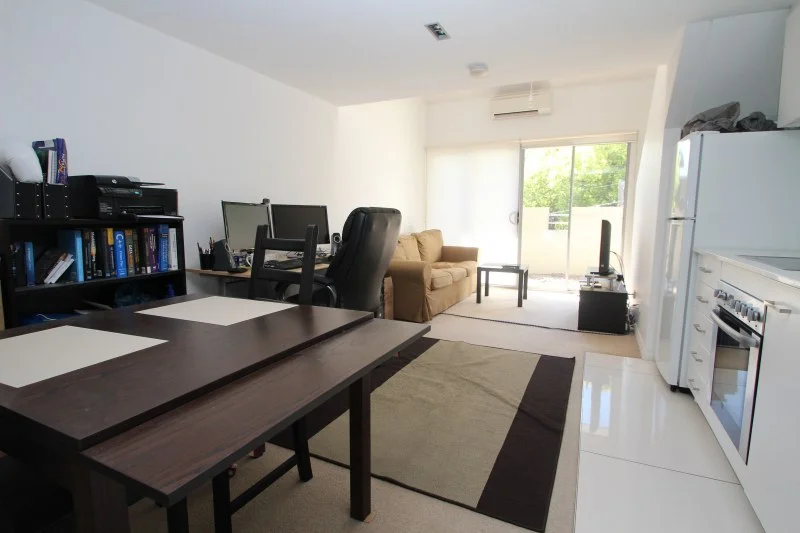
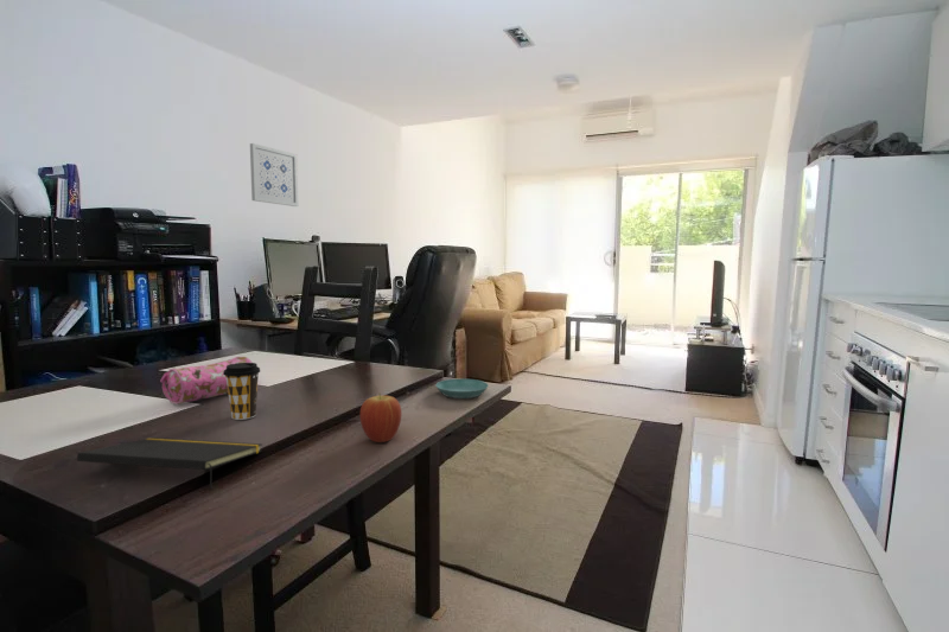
+ notepad [76,436,263,490]
+ fruit [359,394,402,443]
+ pencil case [159,356,253,406]
+ saucer [434,378,490,400]
+ coffee cup [223,362,261,421]
+ wall art [249,142,299,208]
